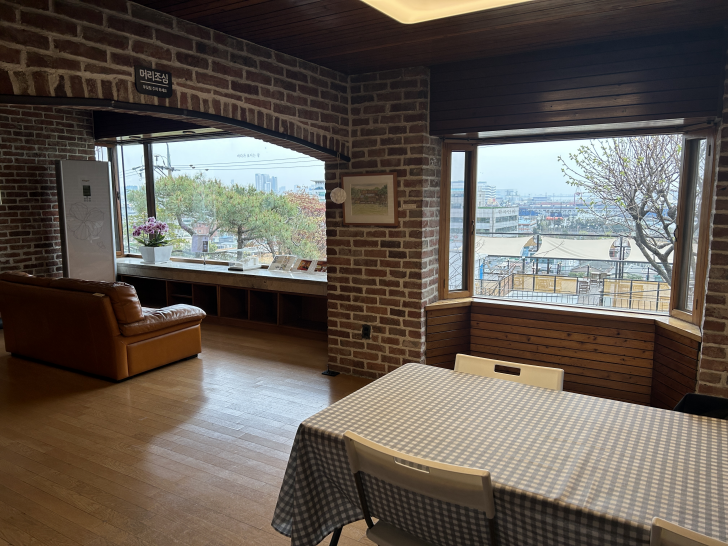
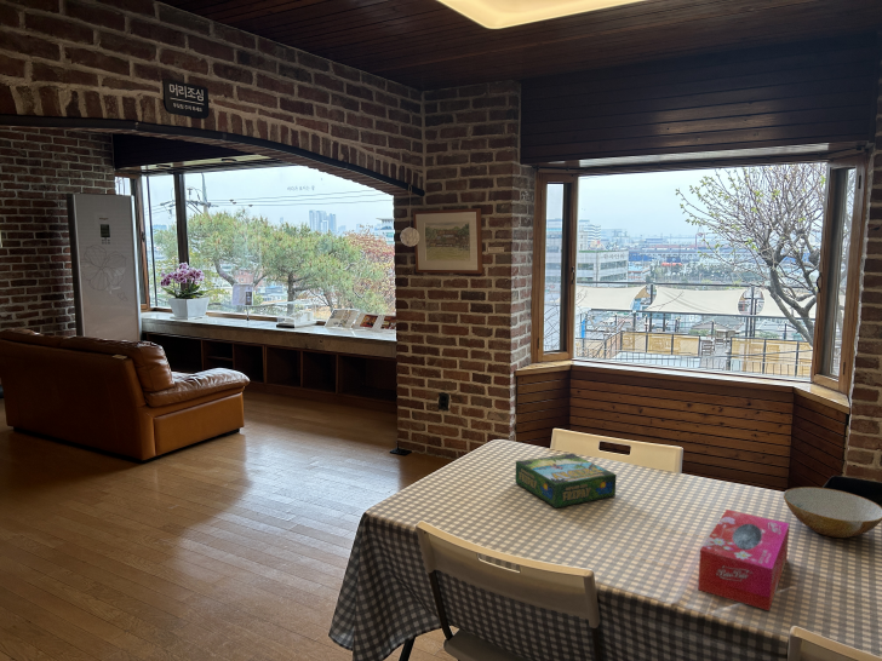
+ tissue box [697,508,791,613]
+ board game [514,453,618,510]
+ bowl [781,485,882,539]
